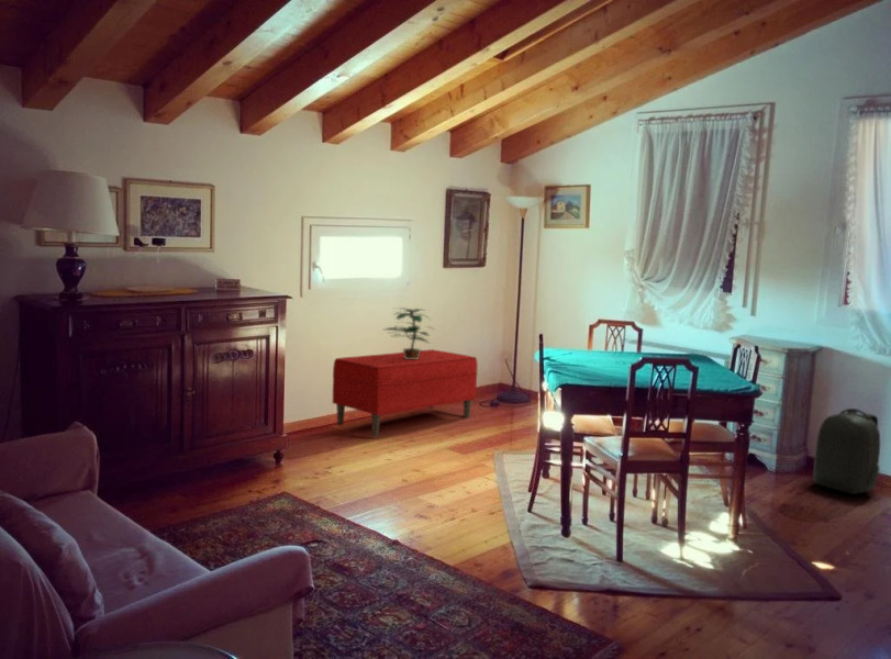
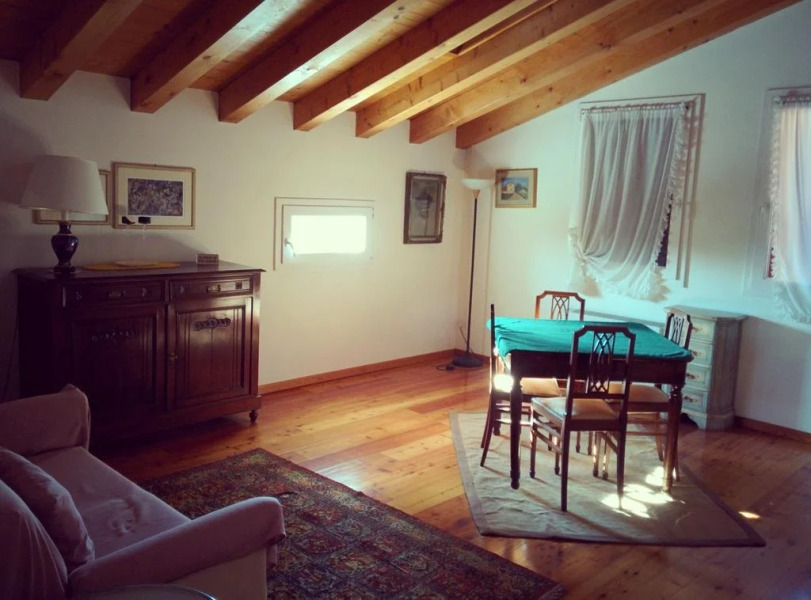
- potted plant [382,306,435,359]
- backpack [812,407,881,495]
- bench [332,348,479,437]
